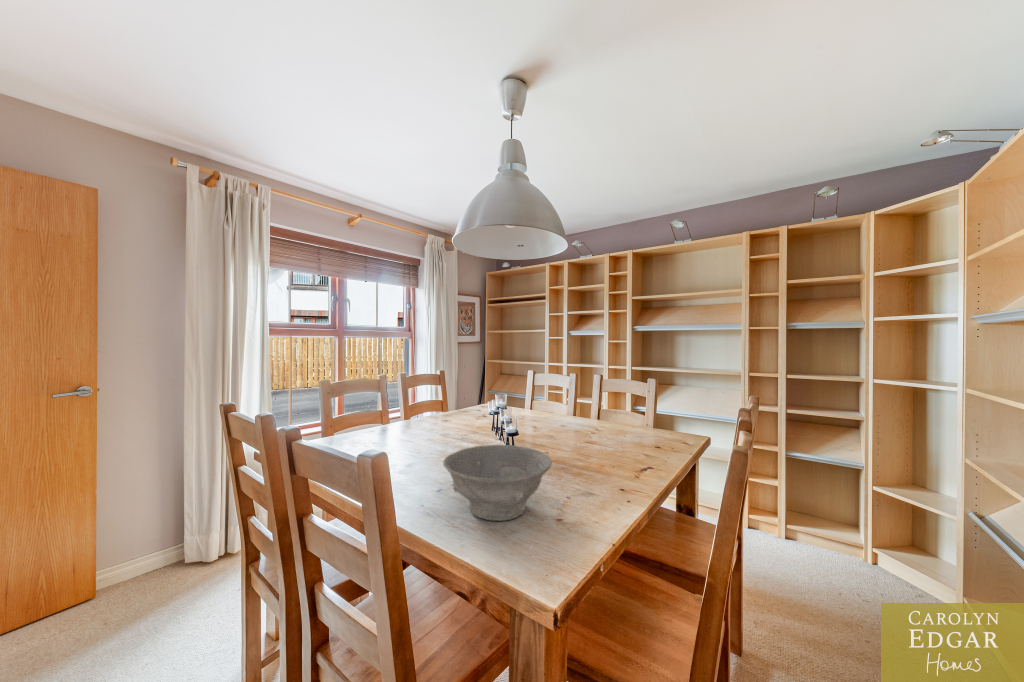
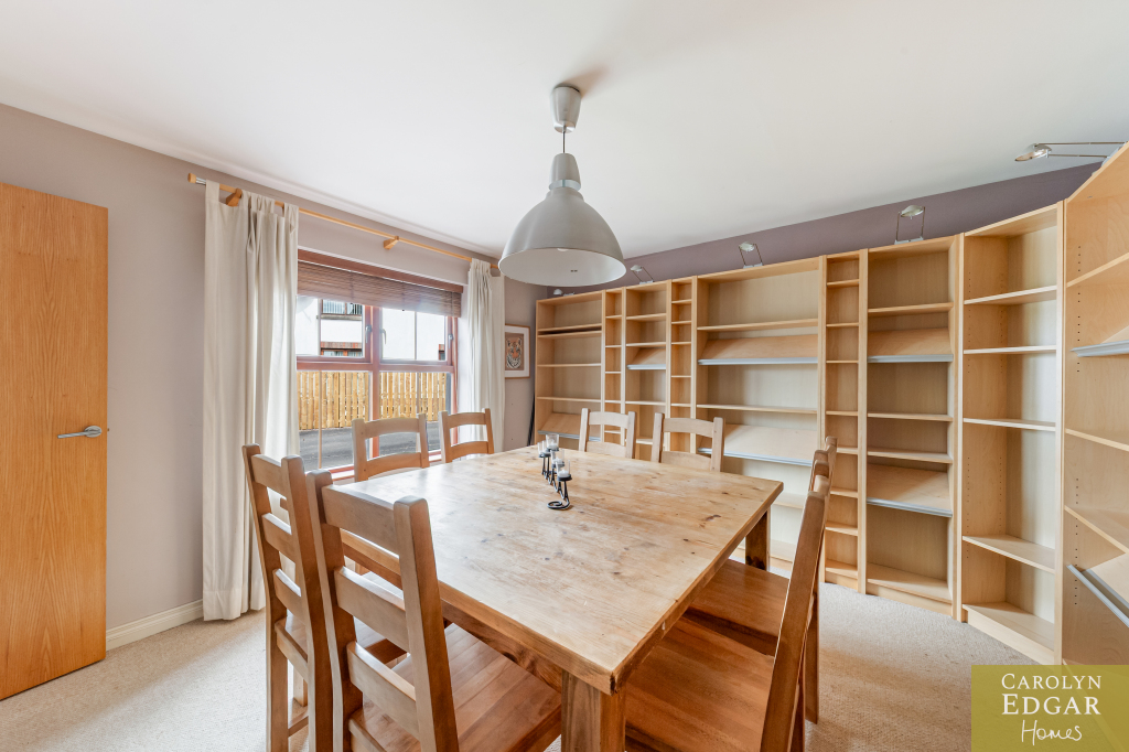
- bowl [442,444,553,522]
